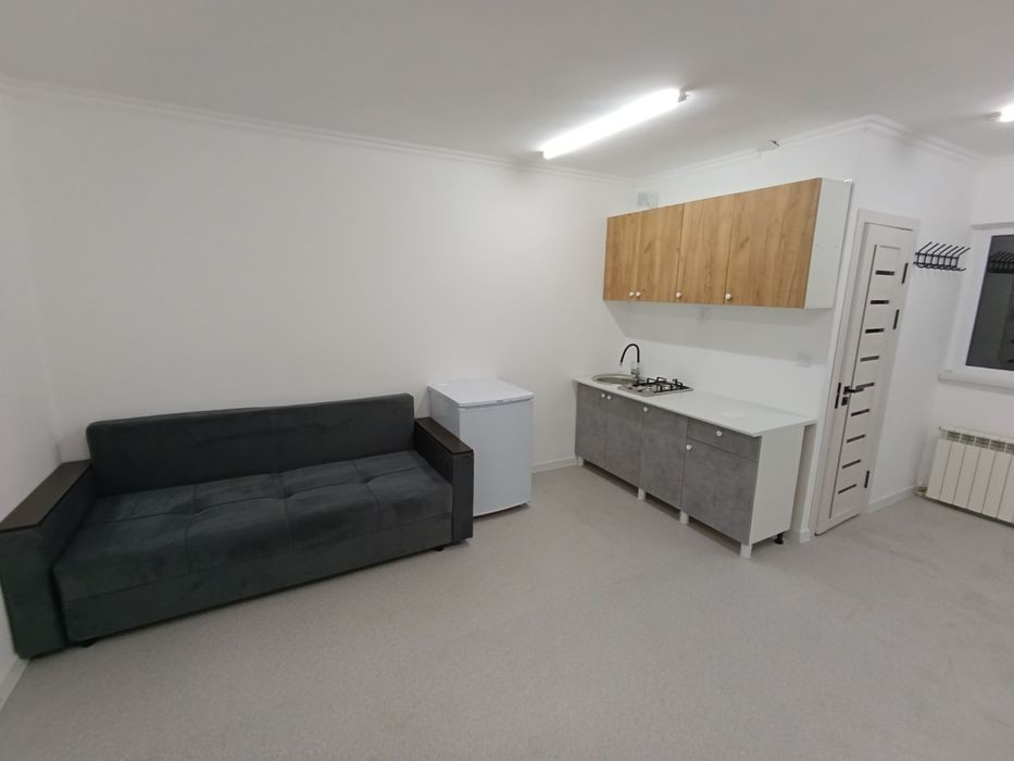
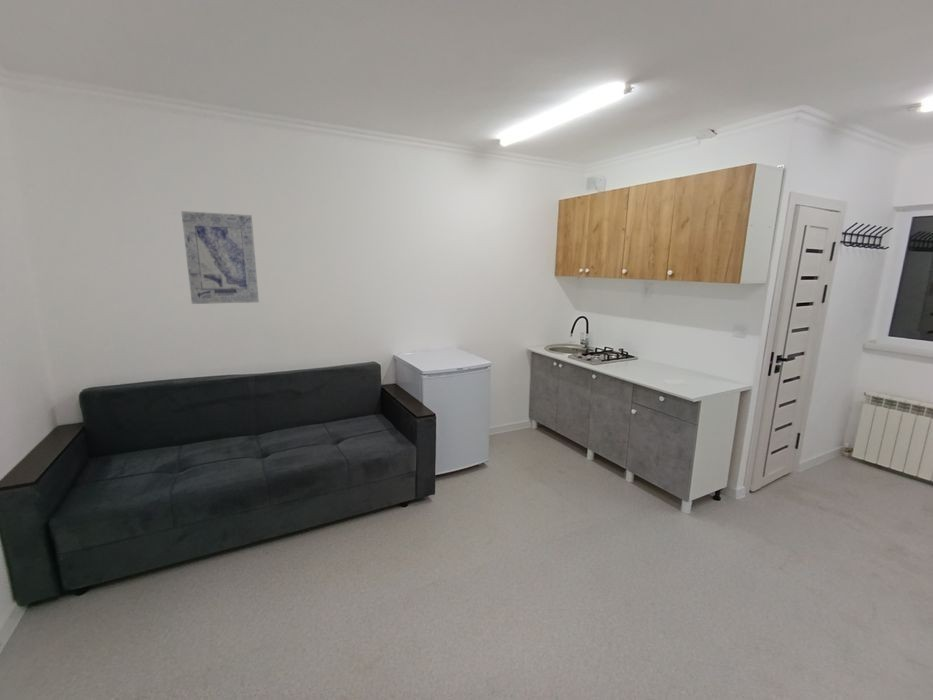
+ wall art [180,210,260,305]
